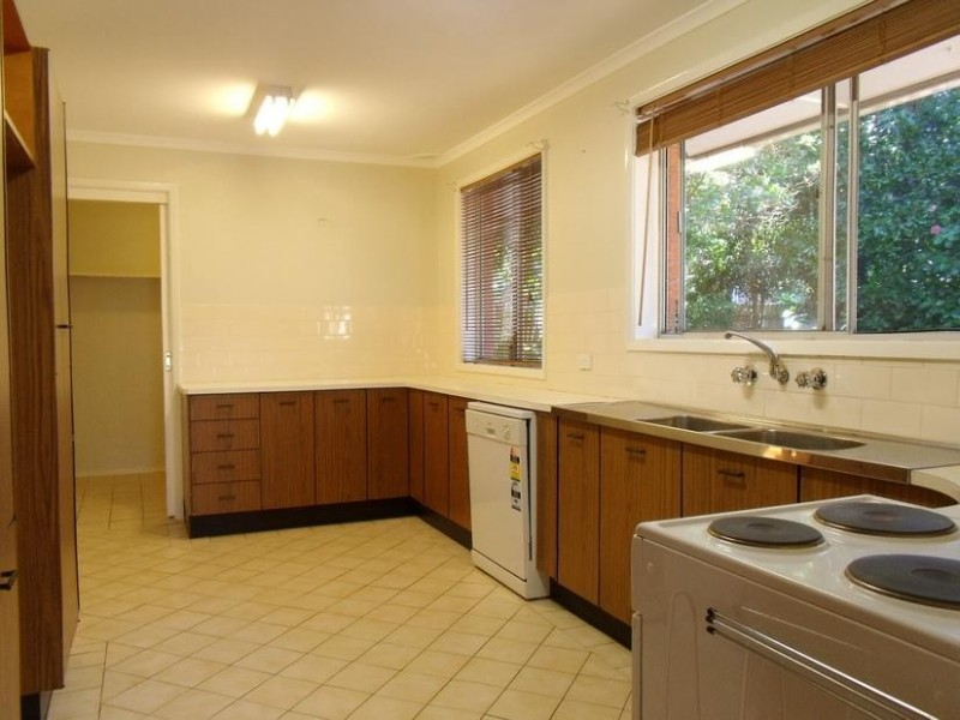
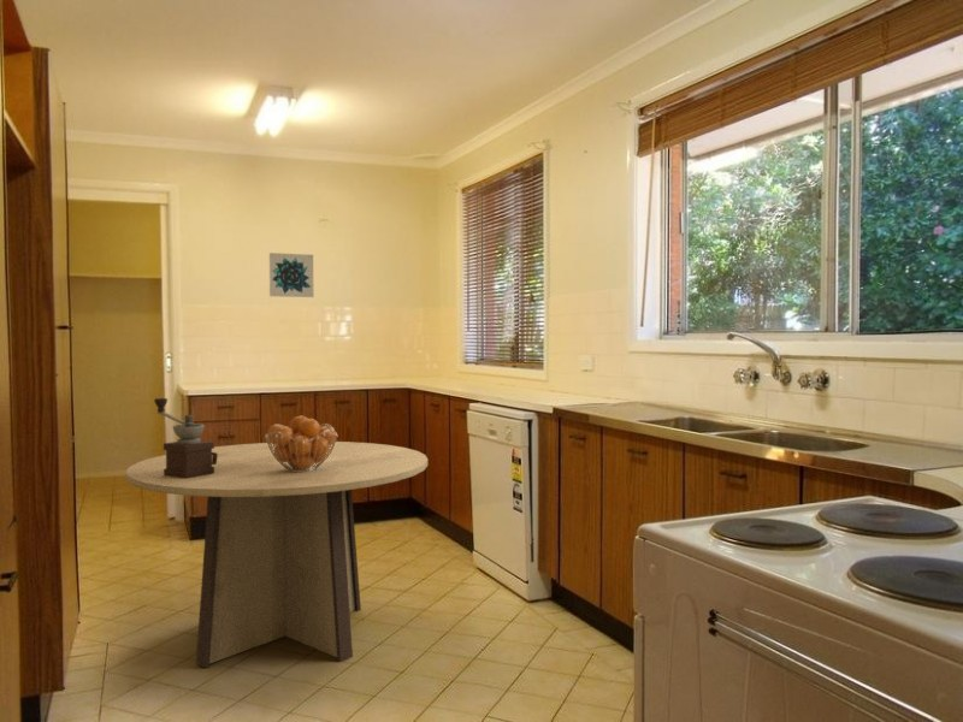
+ dining table [124,440,429,669]
+ coffee grinder [153,397,218,479]
+ wall art [268,251,315,298]
+ fruit basket [265,415,339,473]
